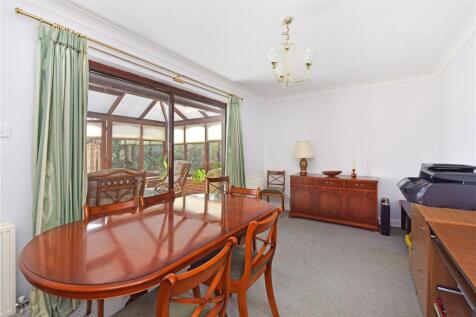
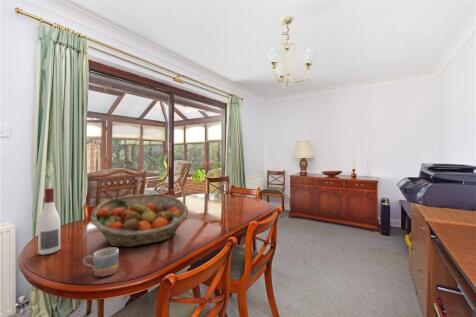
+ alcohol [37,187,61,256]
+ fruit basket [90,193,189,248]
+ mug [82,246,120,278]
